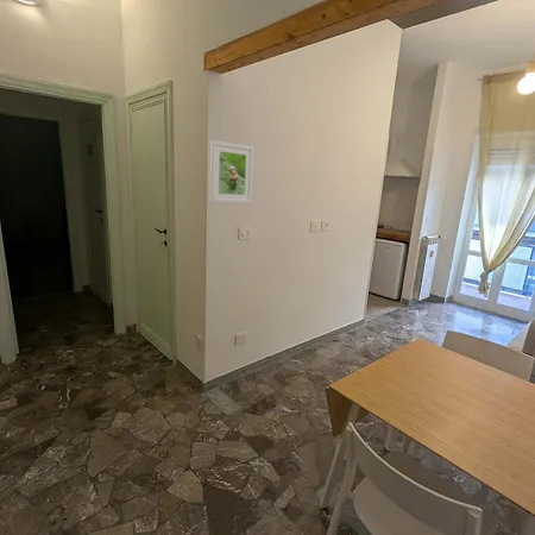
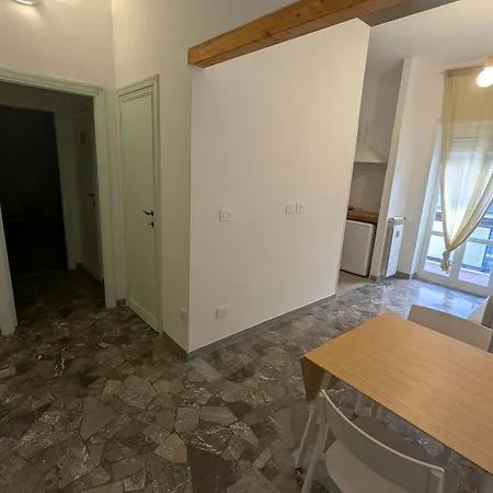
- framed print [209,139,254,204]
